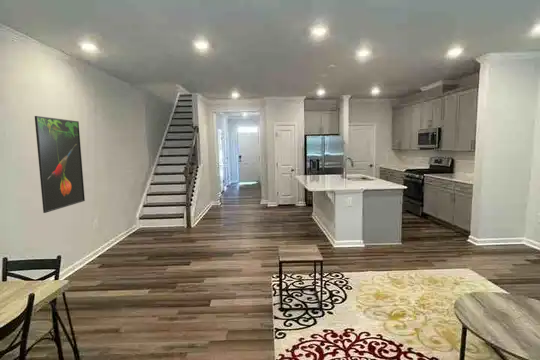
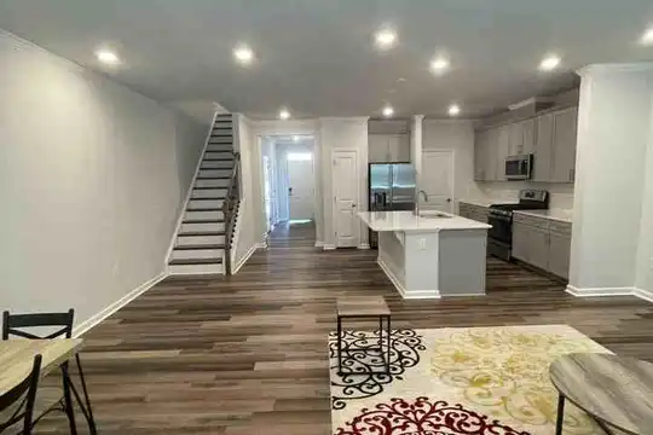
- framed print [34,115,86,214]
